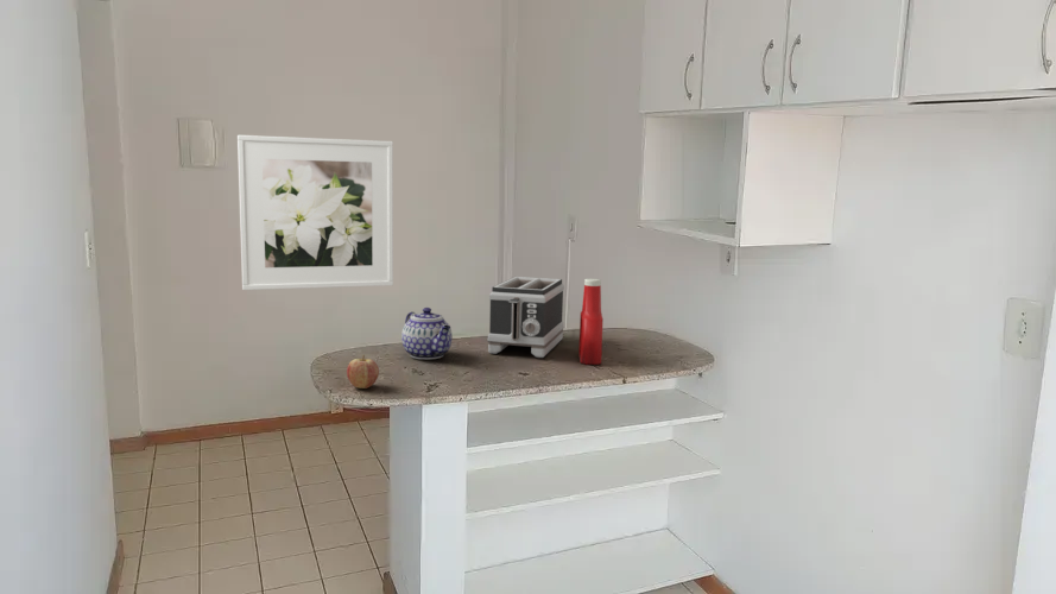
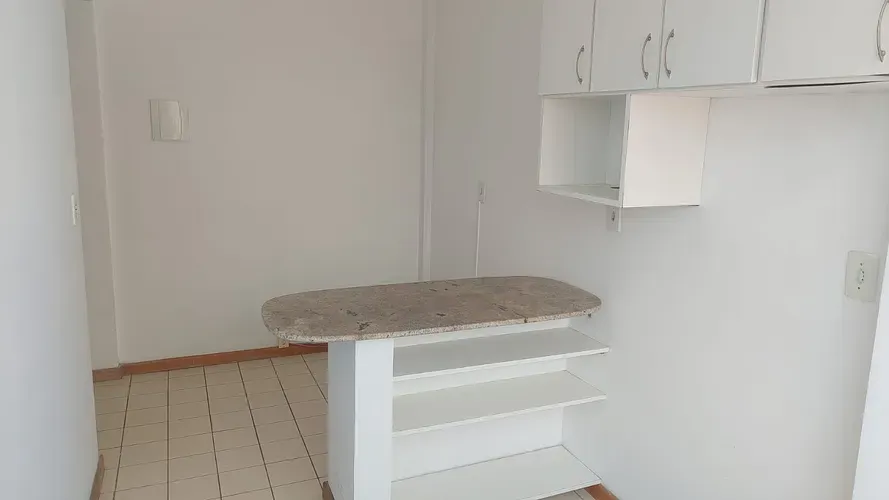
- fruit [346,354,380,390]
- teapot [400,307,454,360]
- toaster [486,276,565,359]
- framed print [236,134,394,291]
- soap bottle [577,278,605,366]
